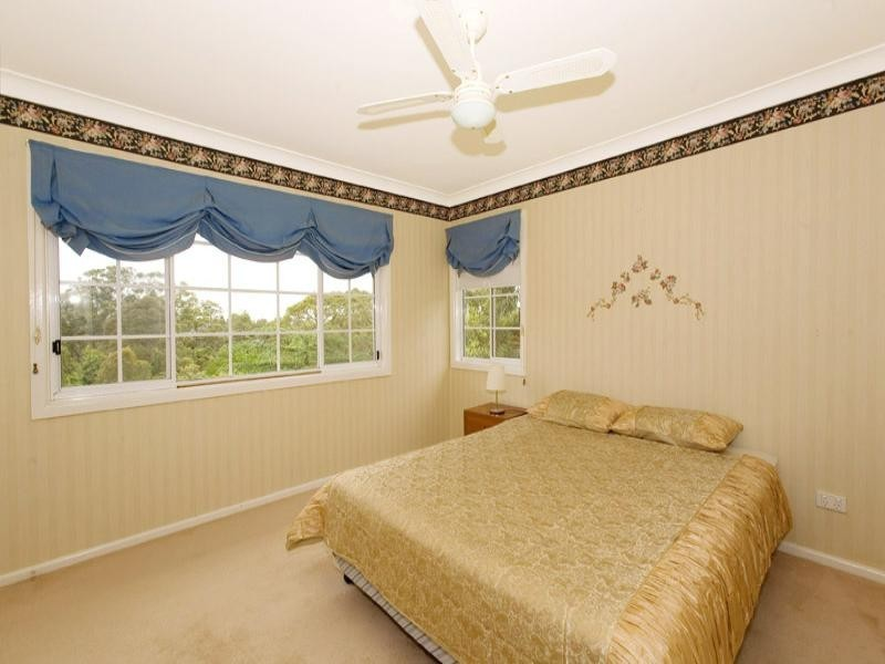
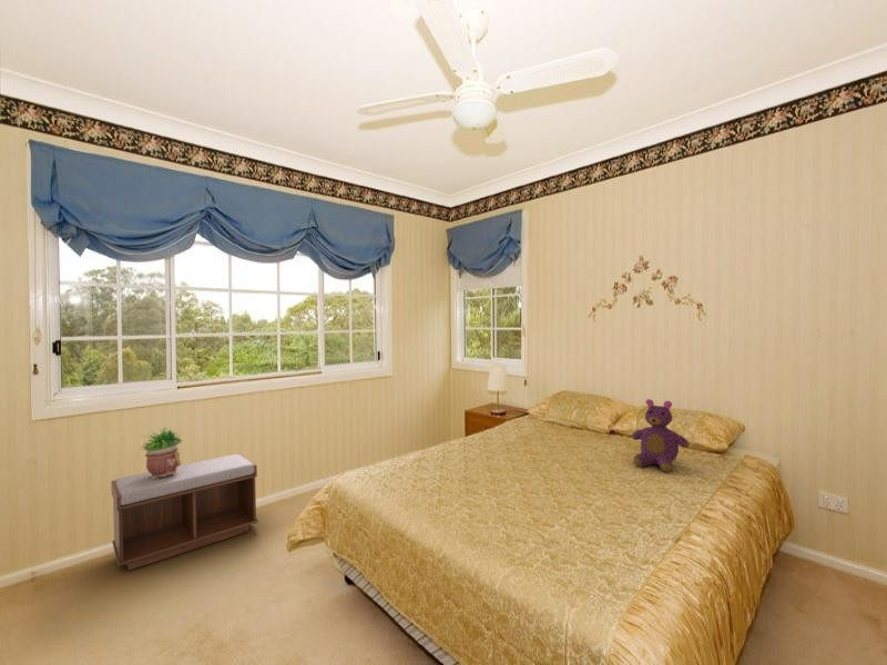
+ potted plant [141,424,185,479]
+ bench [110,453,259,572]
+ teddy bear [631,398,691,473]
